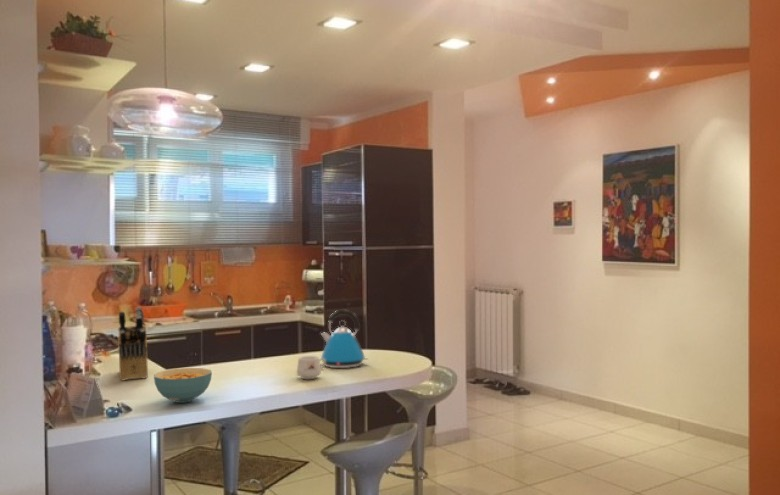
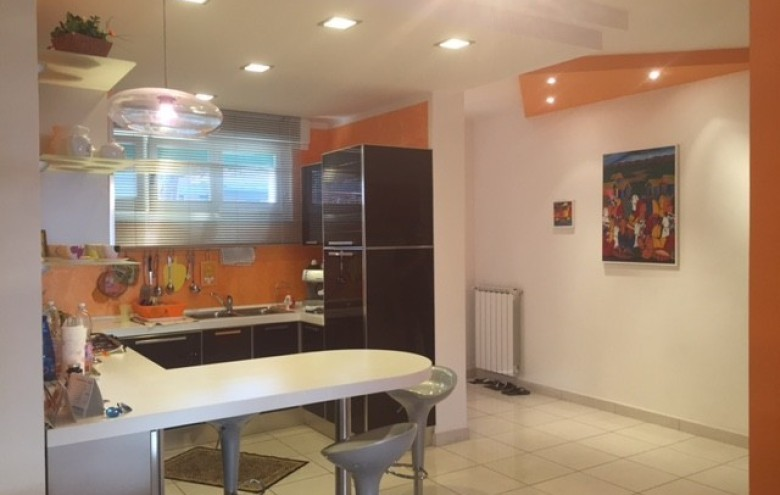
- knife block [118,306,149,381]
- mug [296,355,325,380]
- kettle [320,308,369,369]
- cereal bowl [153,367,213,404]
